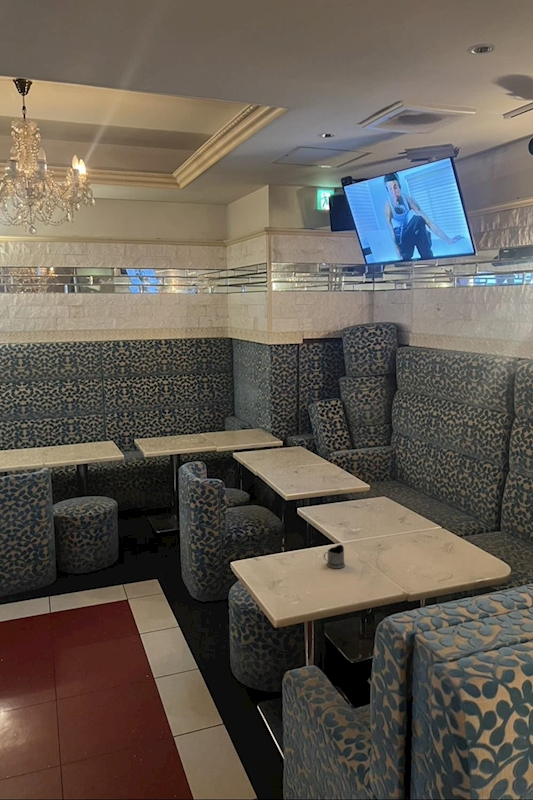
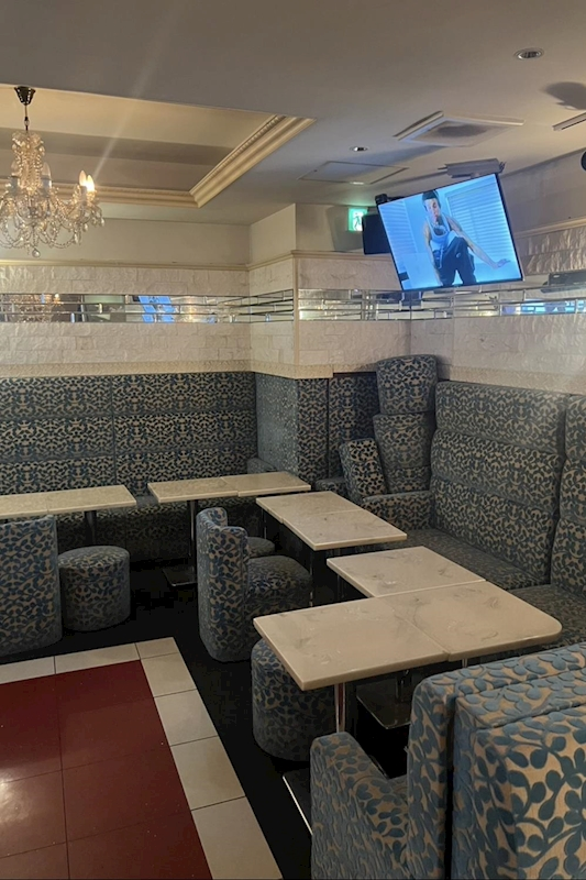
- tea glass holder [323,544,346,569]
